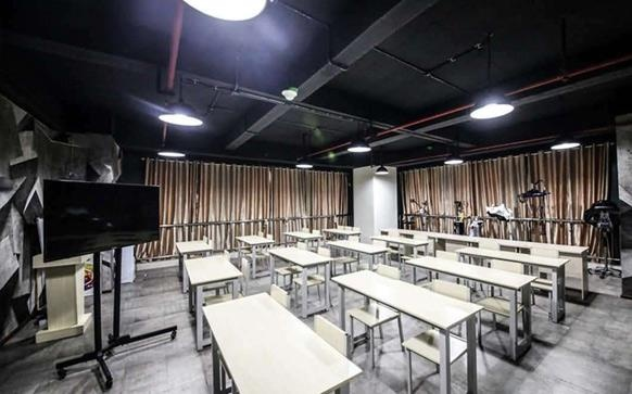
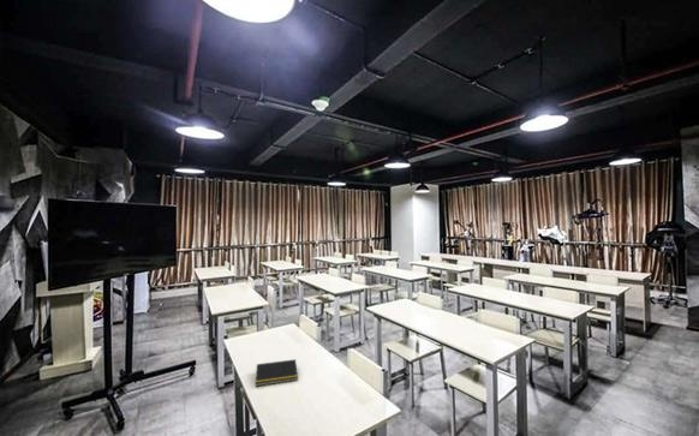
+ notepad [255,358,299,387]
